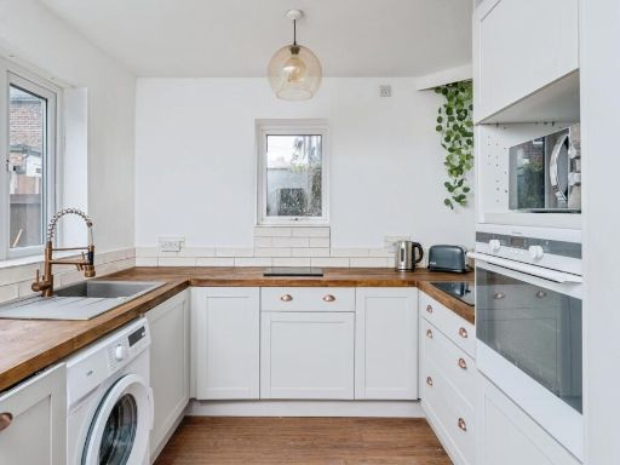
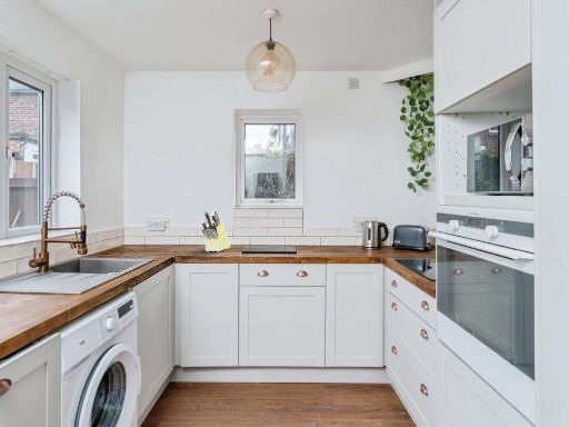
+ knife block [200,208,231,252]
